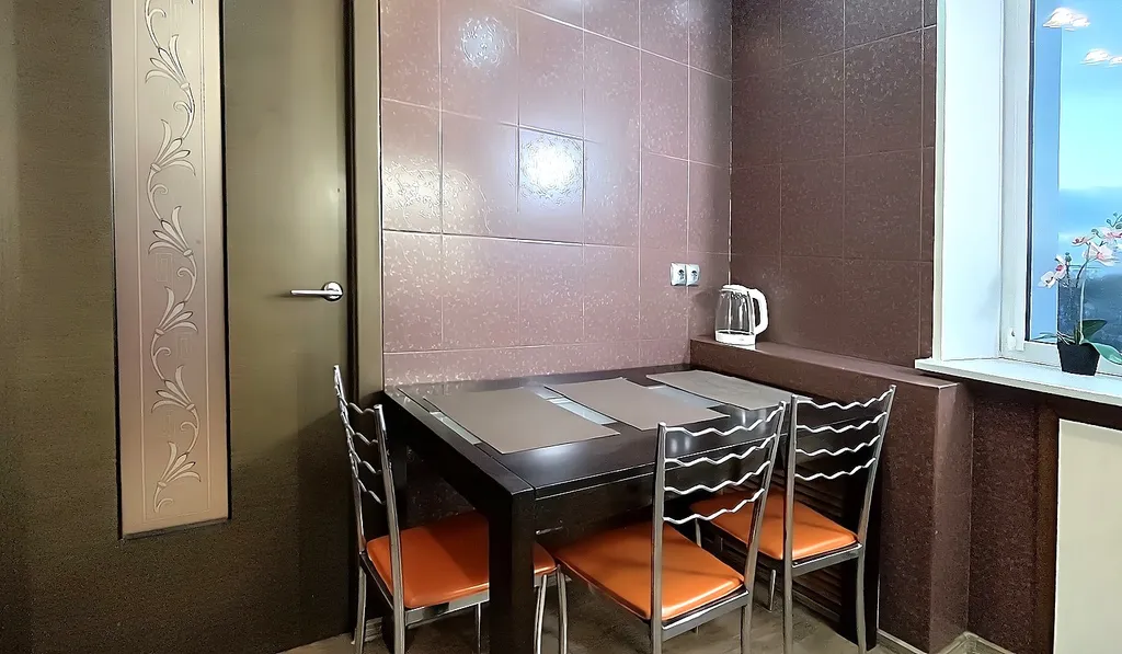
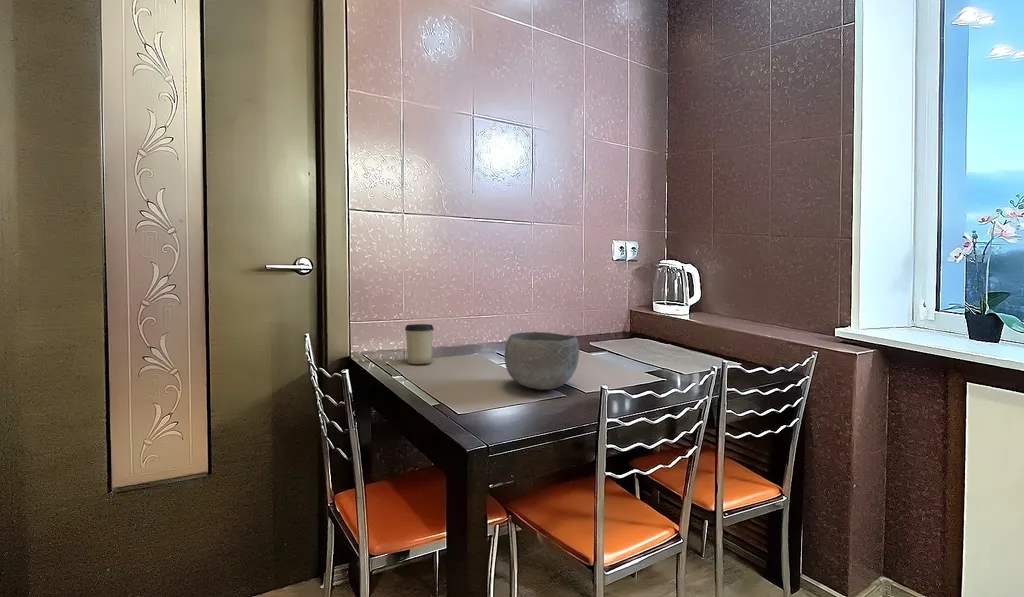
+ cup [404,323,435,365]
+ bowl [504,331,580,391]
